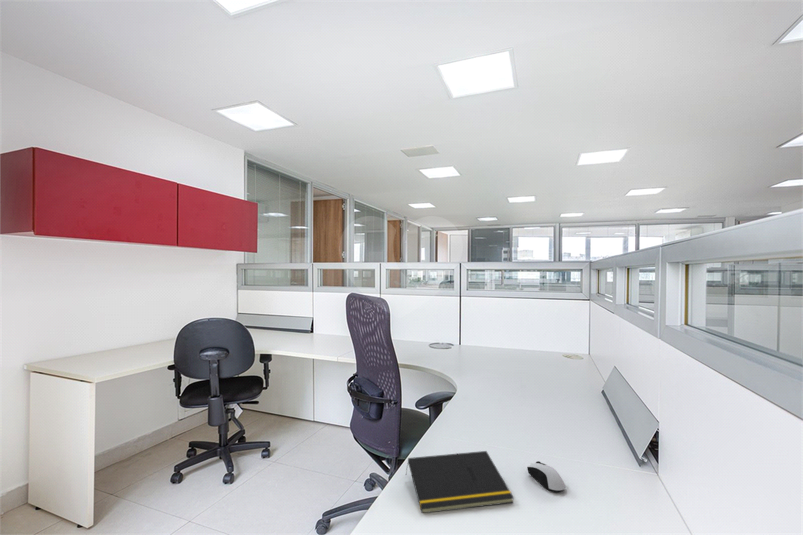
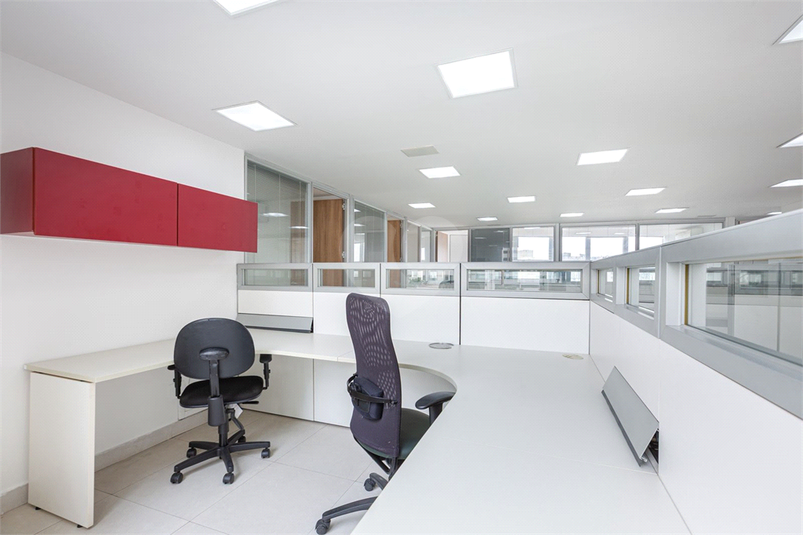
- notepad [405,450,515,514]
- computer mouse [526,460,567,493]
